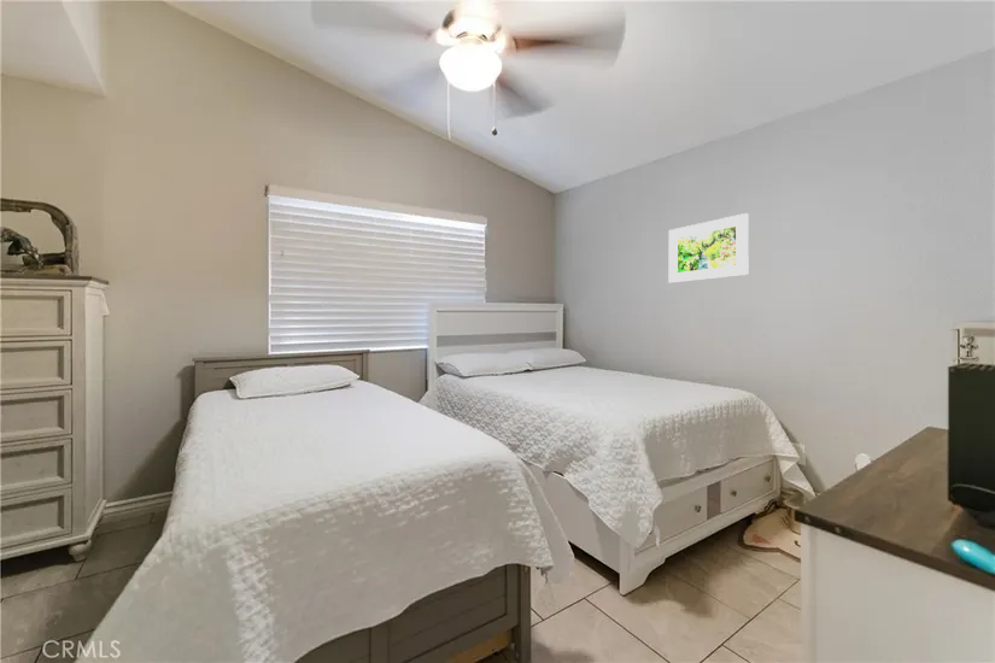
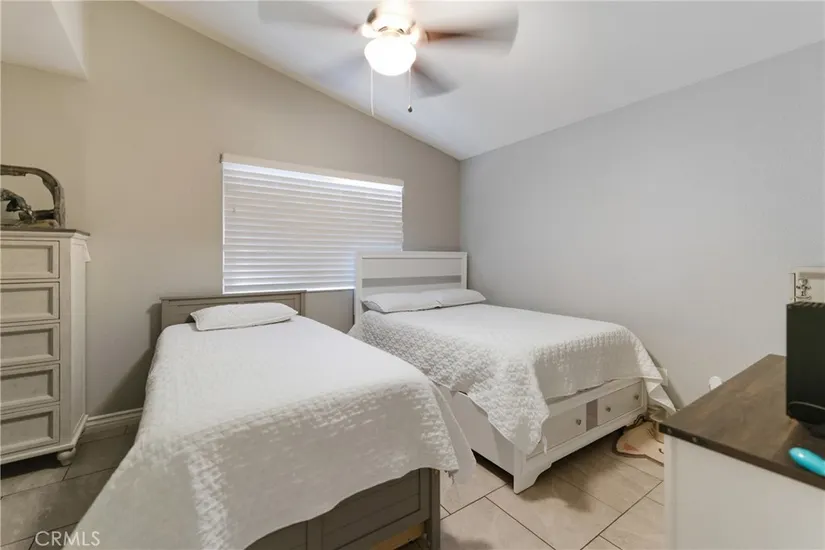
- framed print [668,212,750,284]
